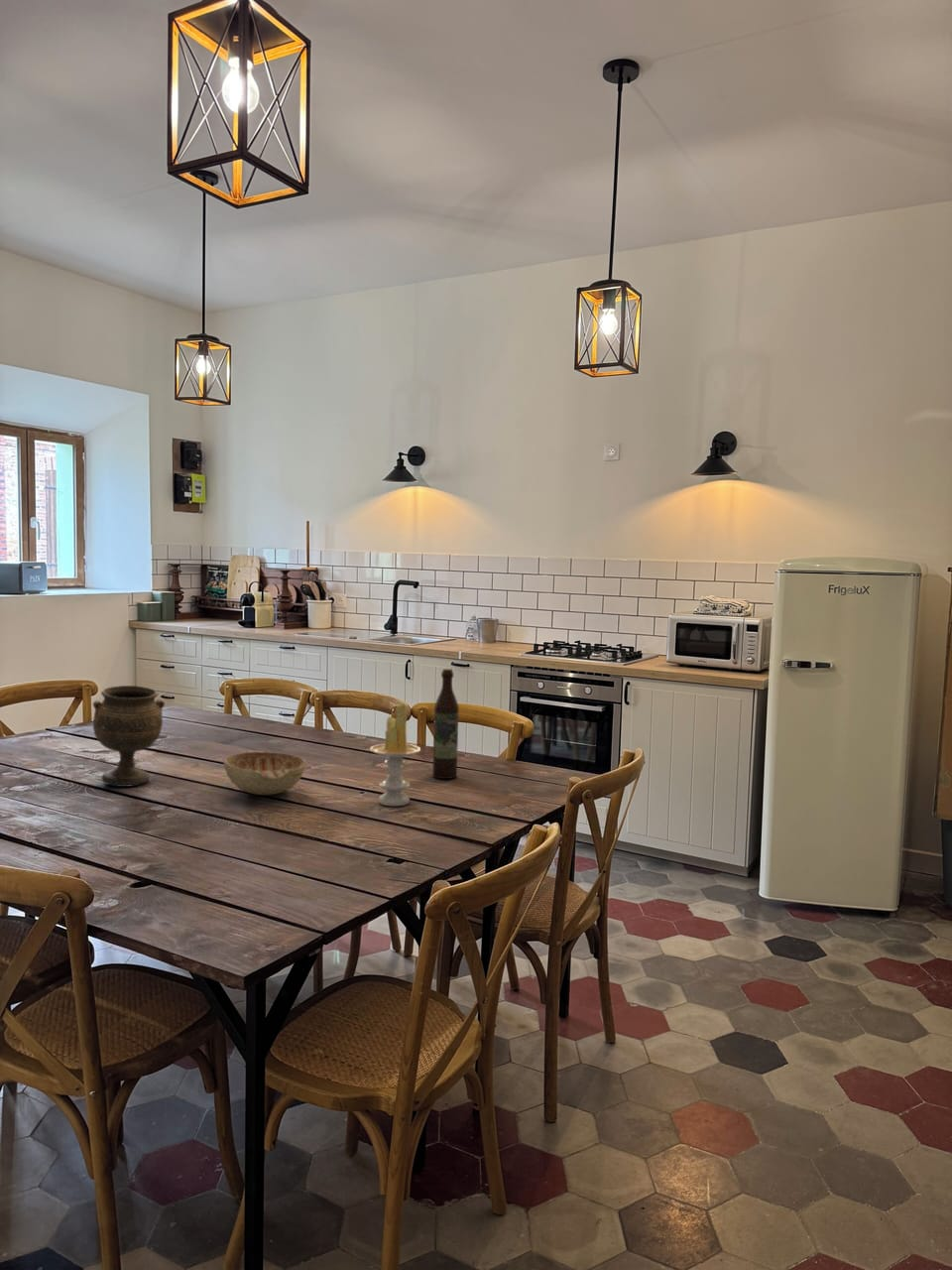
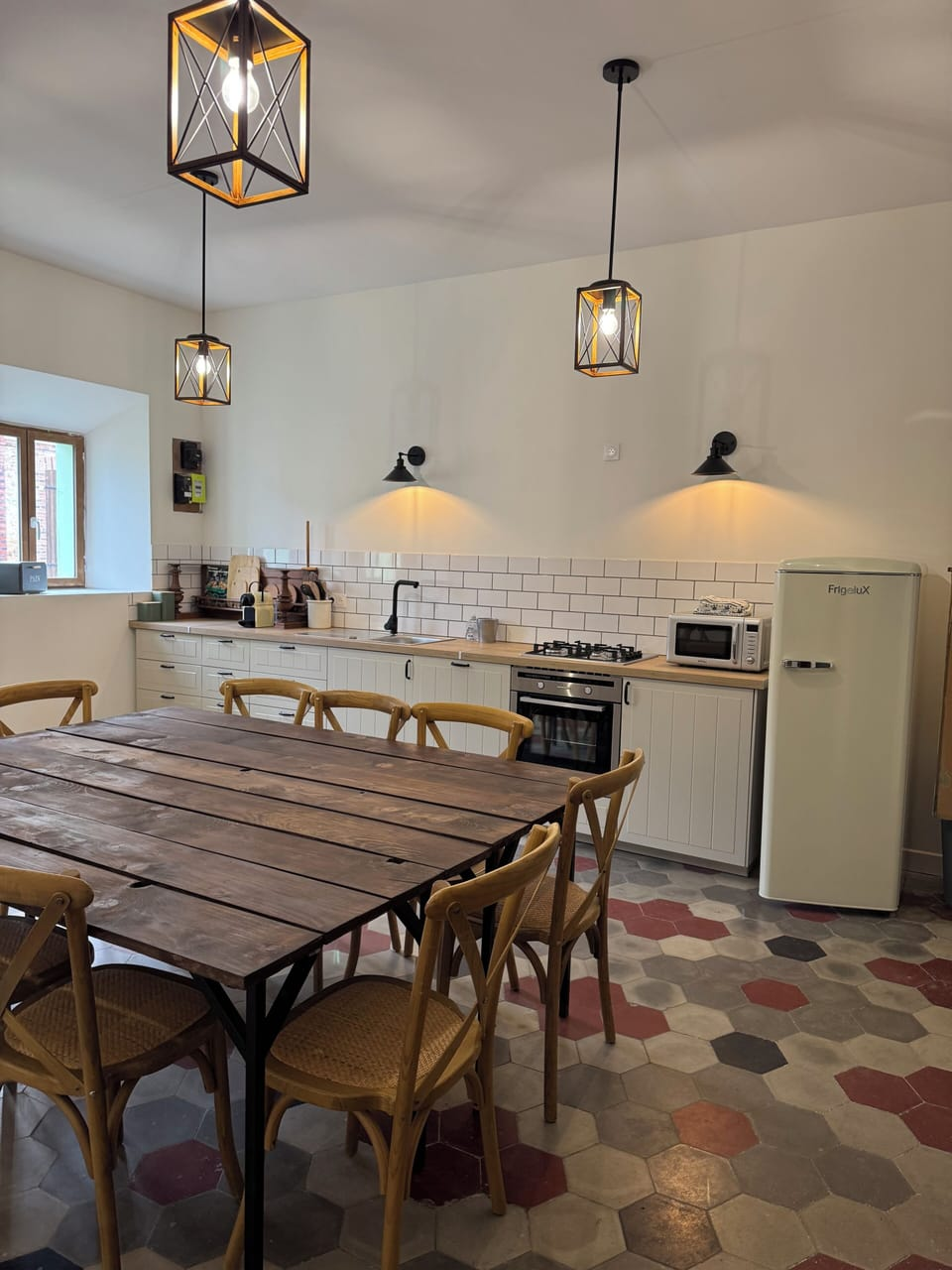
- wine bottle [431,668,460,780]
- goblet [92,685,166,788]
- candle [369,702,421,807]
- decorative bowl [222,750,307,796]
